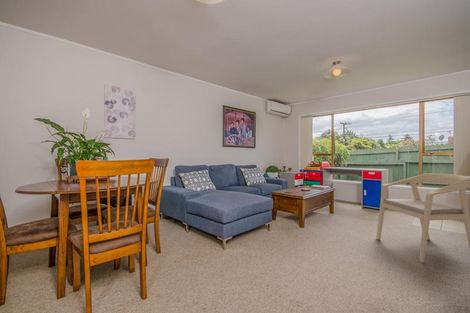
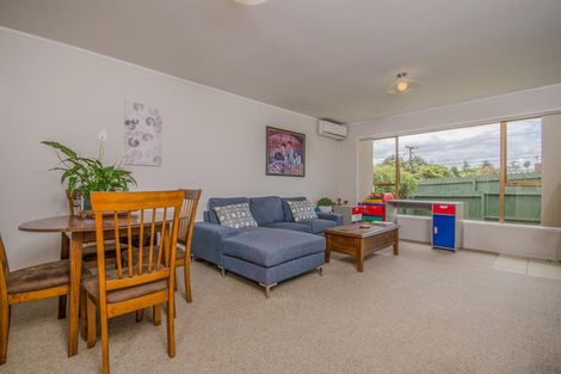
- armchair [375,172,470,264]
